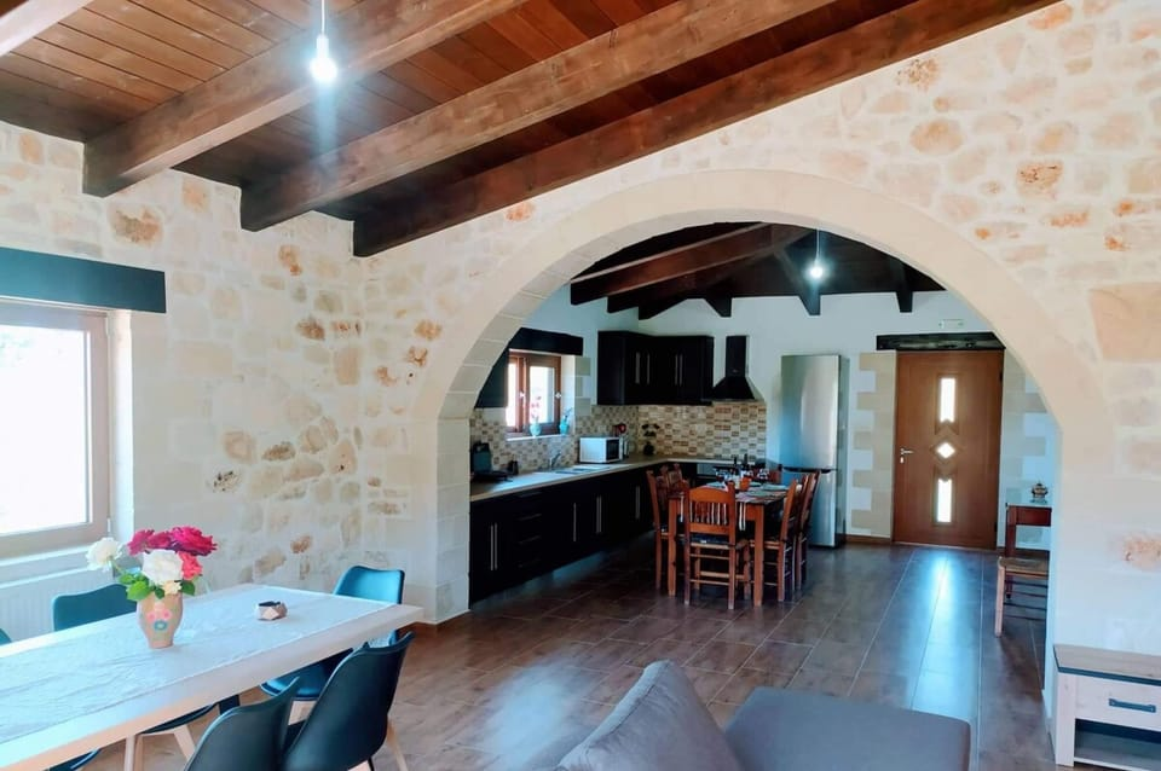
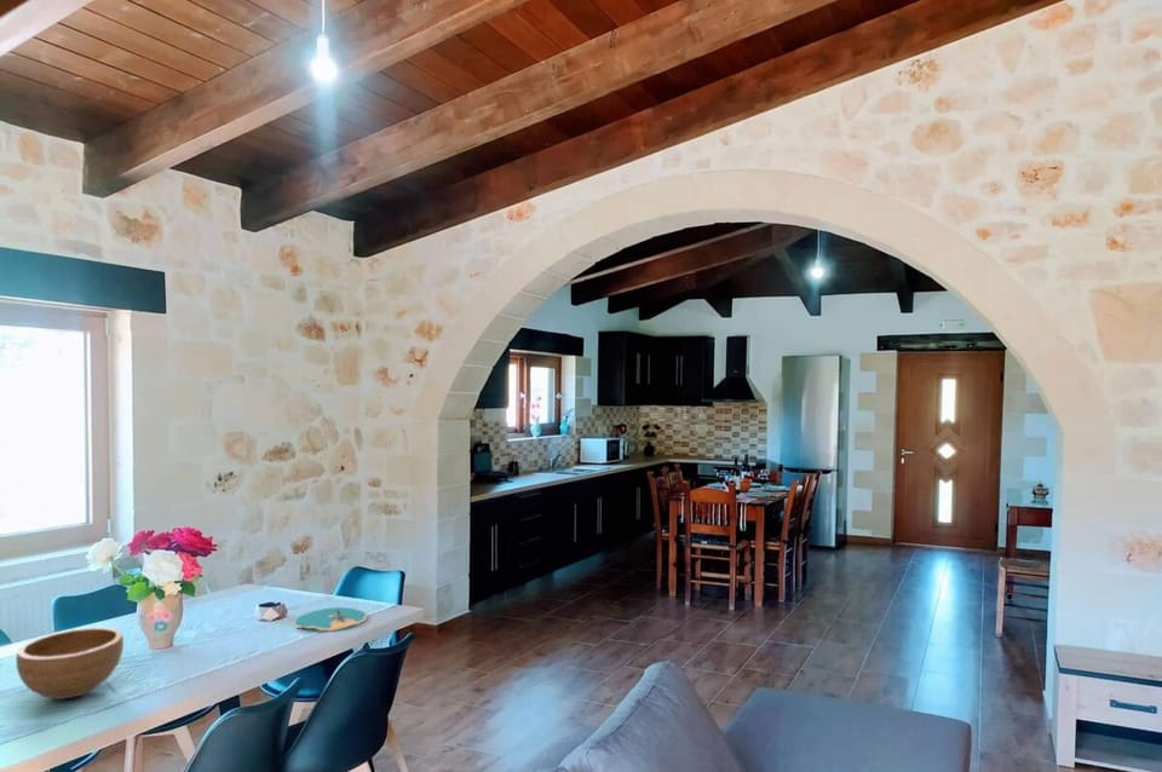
+ plate [293,606,368,633]
+ bowl [15,626,125,699]
